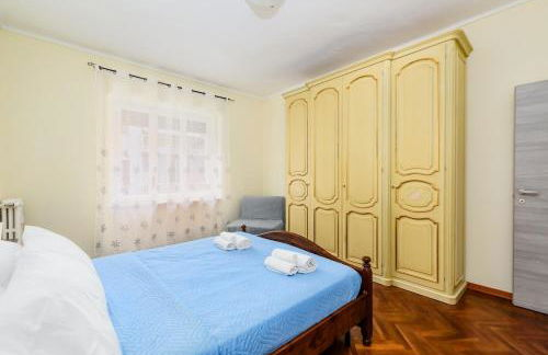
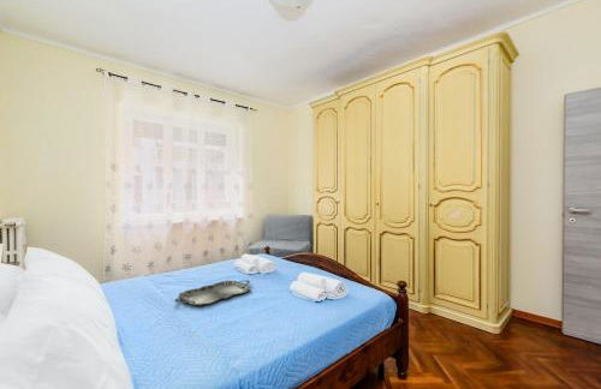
+ serving tray [174,279,251,306]
